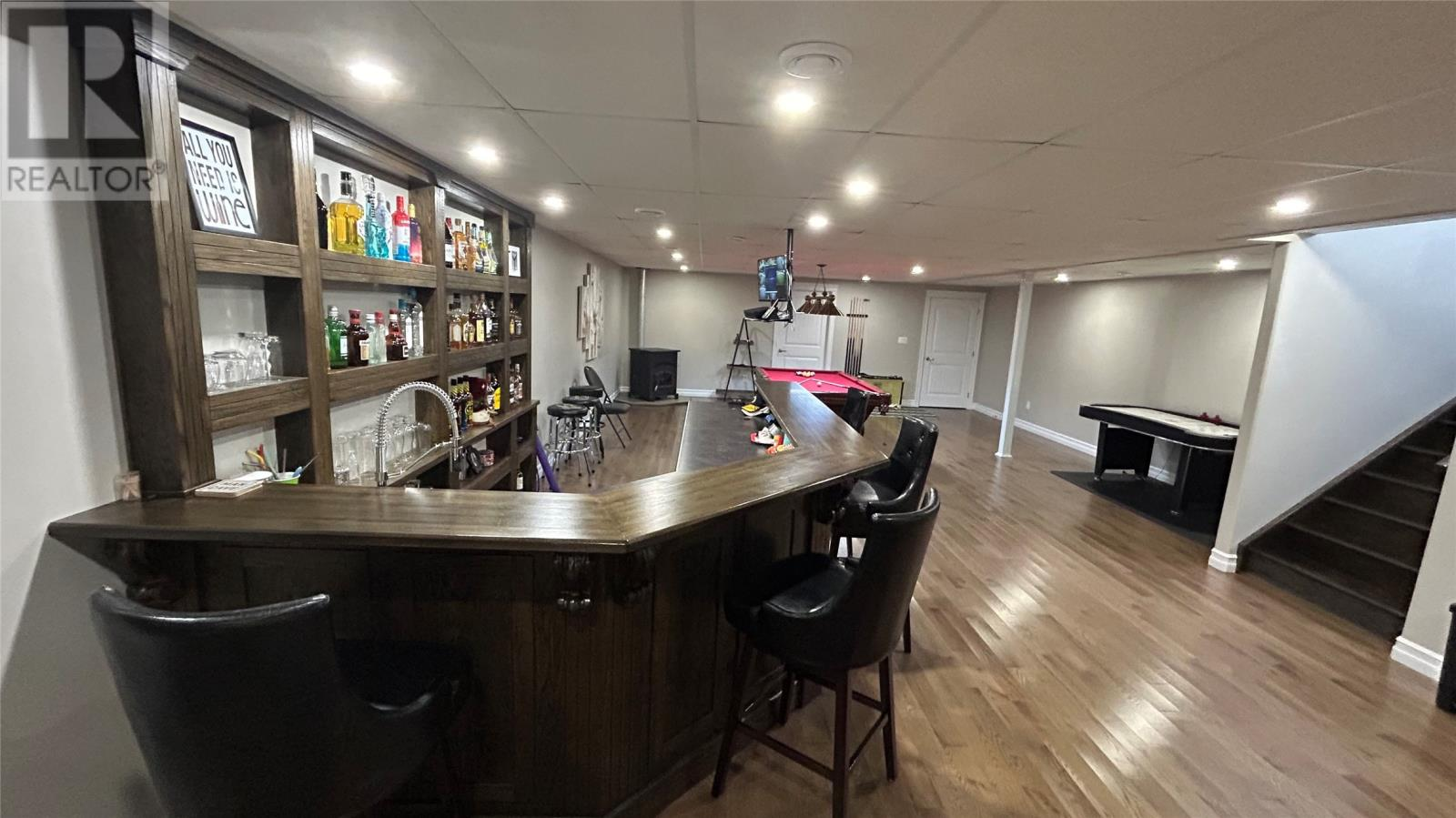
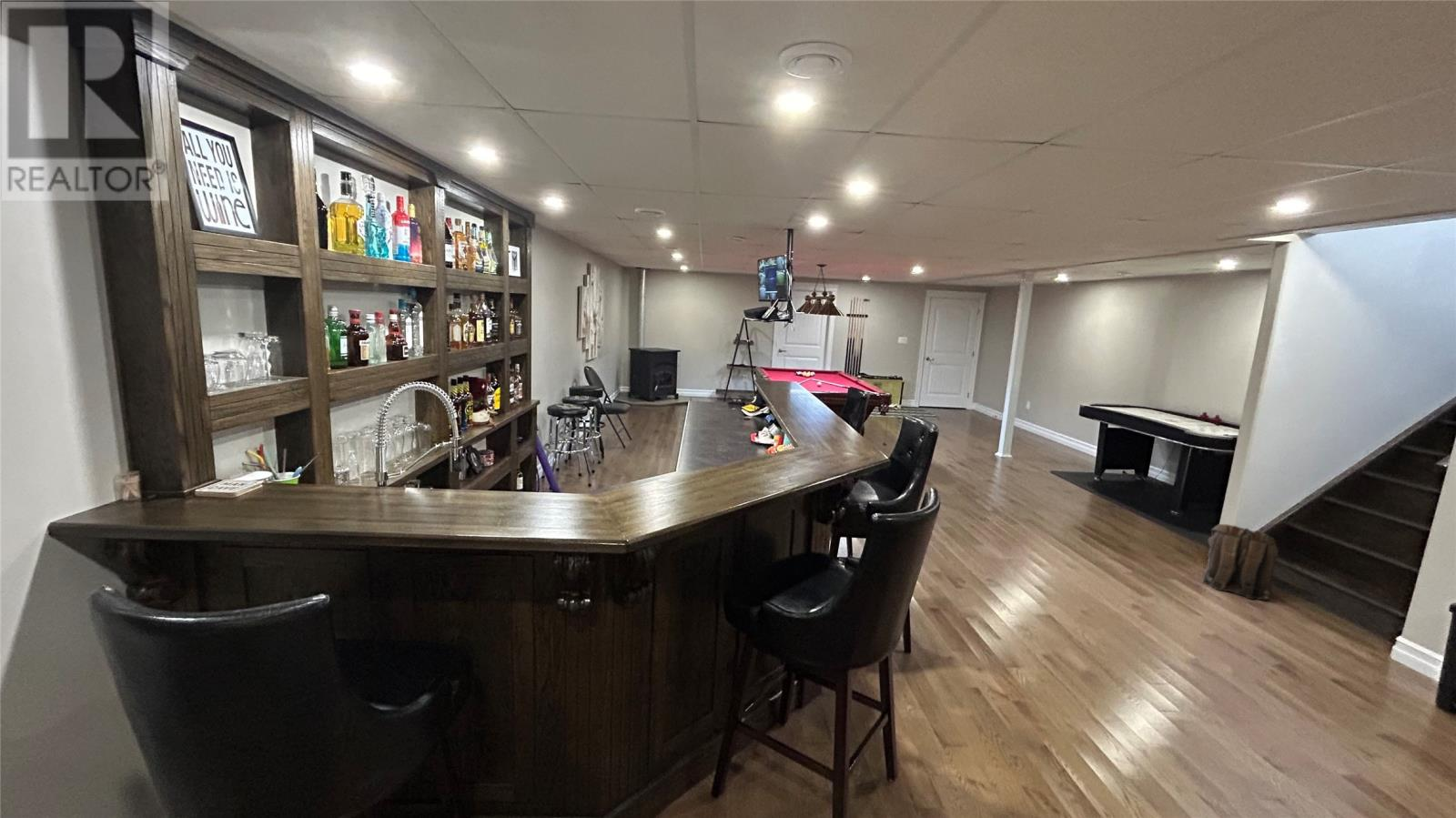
+ backpack [1202,523,1279,601]
